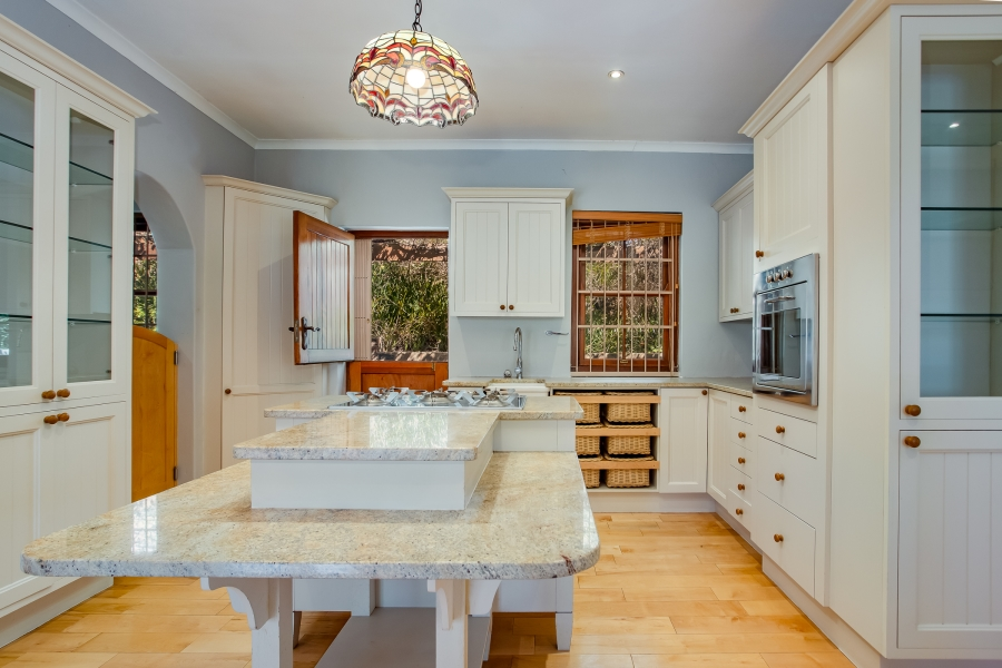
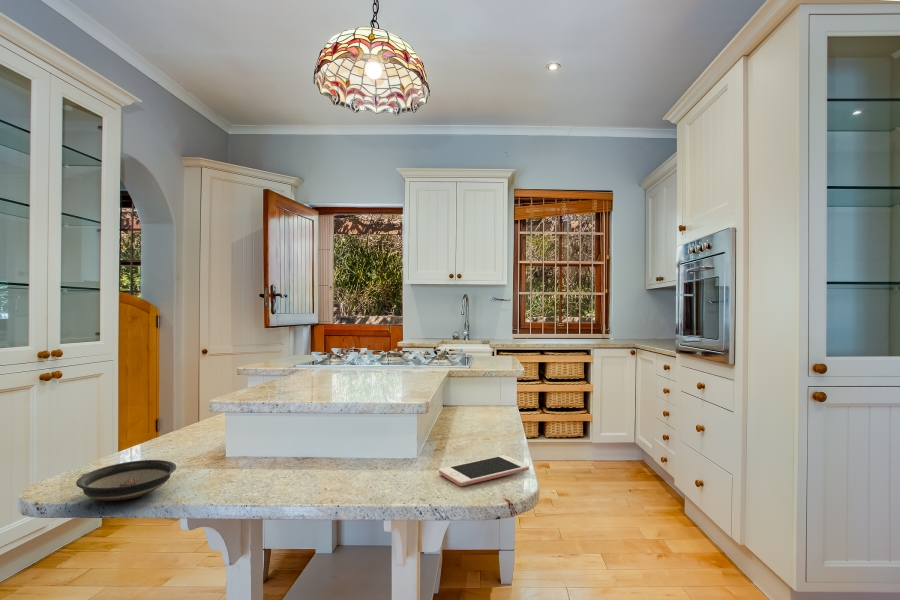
+ saucer [75,459,177,502]
+ cell phone [438,454,530,487]
